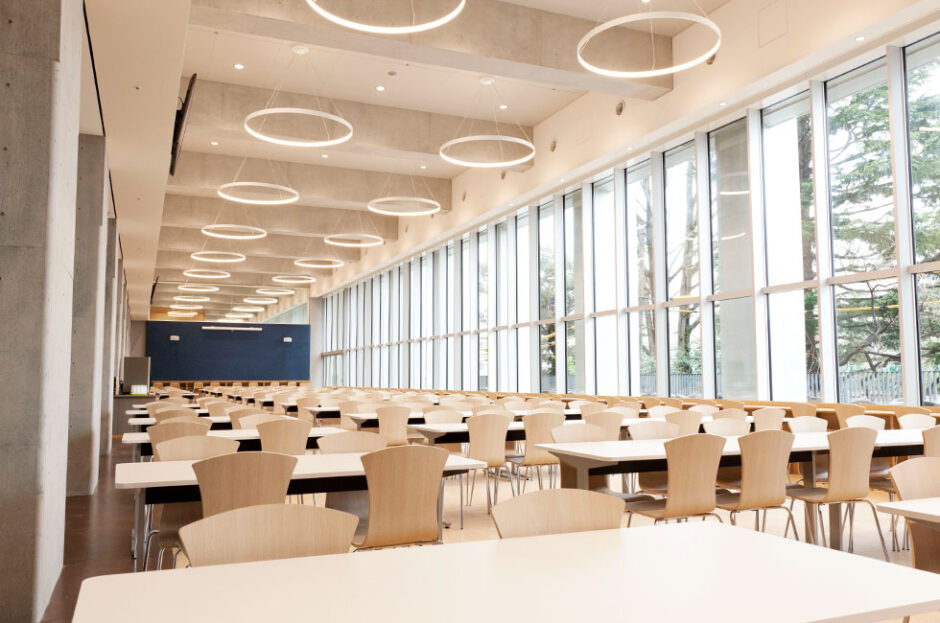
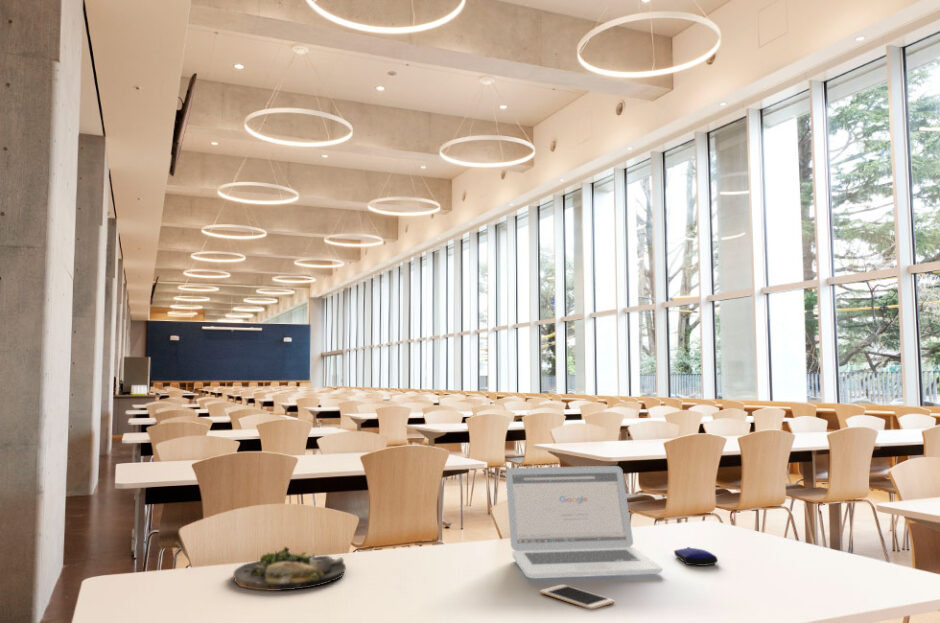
+ computer mouse [673,546,719,567]
+ cell phone [539,583,615,610]
+ laptop [505,465,664,579]
+ dinner plate [232,546,347,592]
